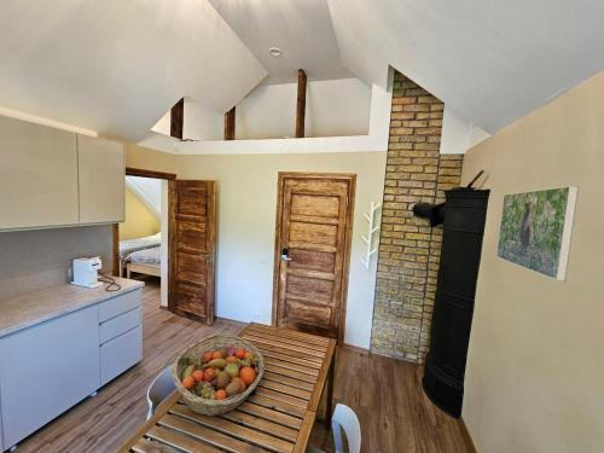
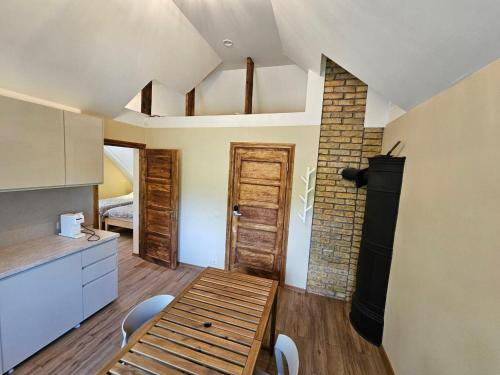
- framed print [495,185,580,283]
- fruit basket [170,332,266,418]
